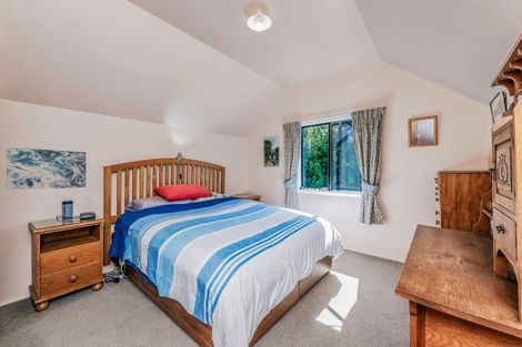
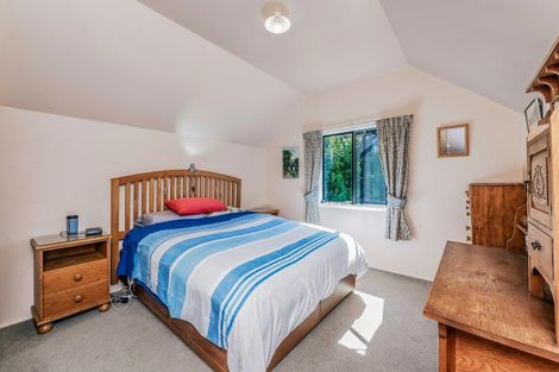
- wall art [6,146,88,191]
